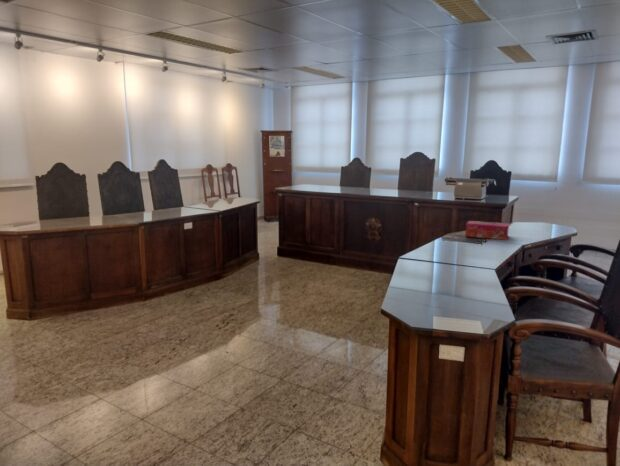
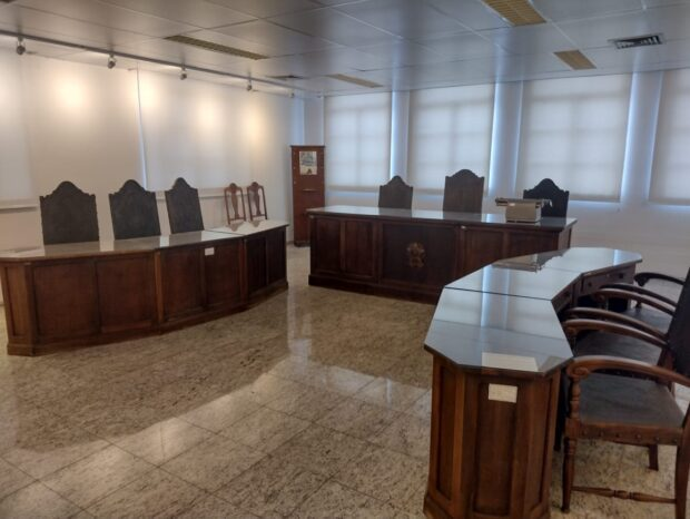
- tissue box [464,220,510,241]
